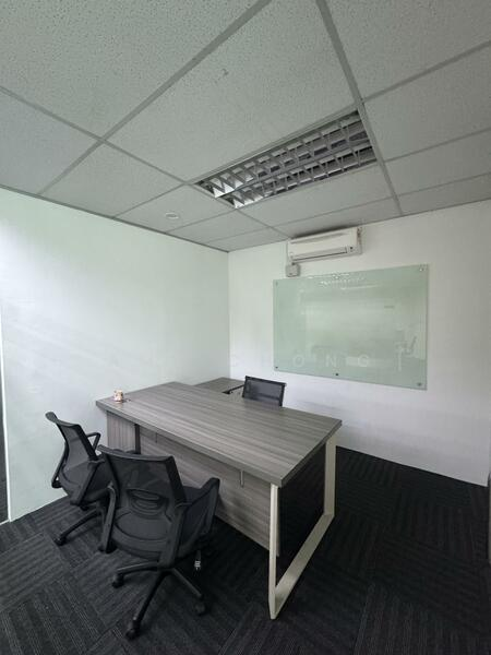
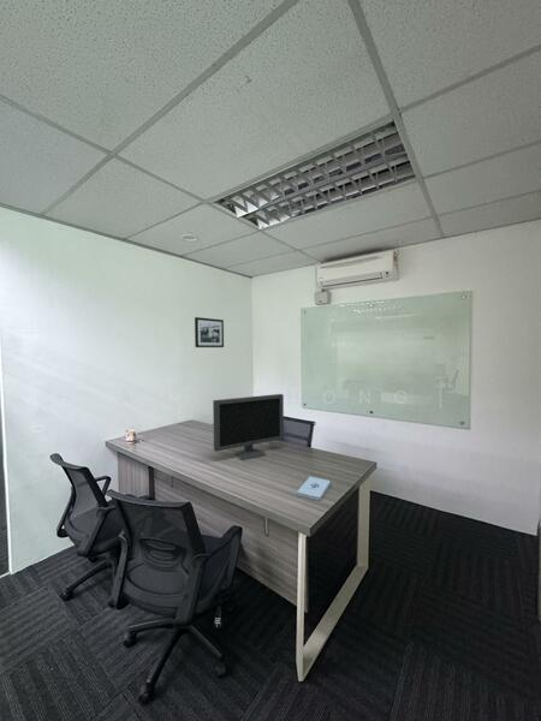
+ picture frame [194,316,225,348]
+ monitor [212,393,285,461]
+ notepad [296,476,331,501]
